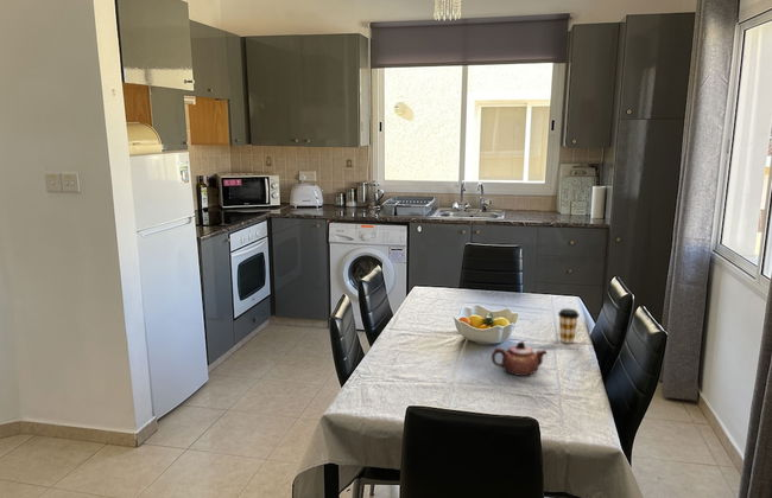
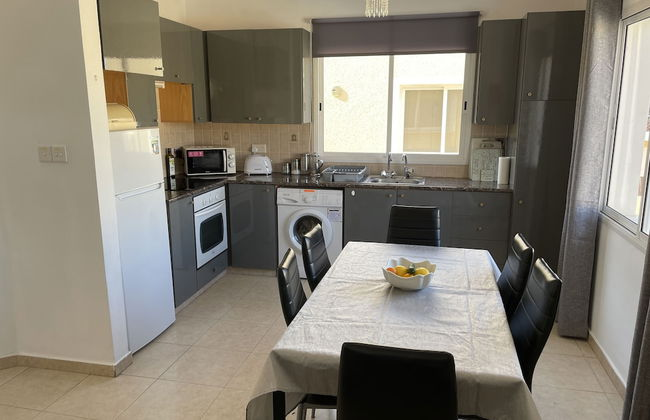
- coffee cup [557,308,581,344]
- teapot [491,340,548,377]
